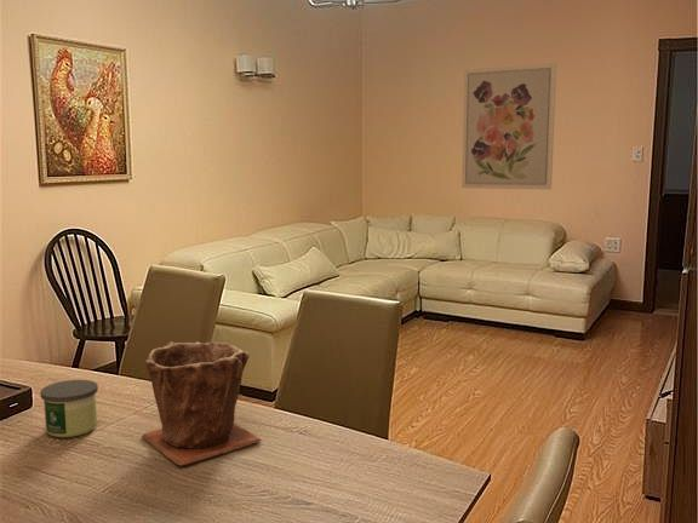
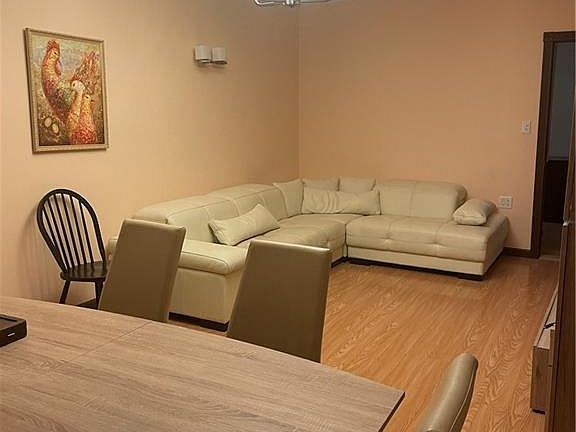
- candle [39,379,99,438]
- wall art [460,62,557,191]
- plant pot [141,340,263,467]
